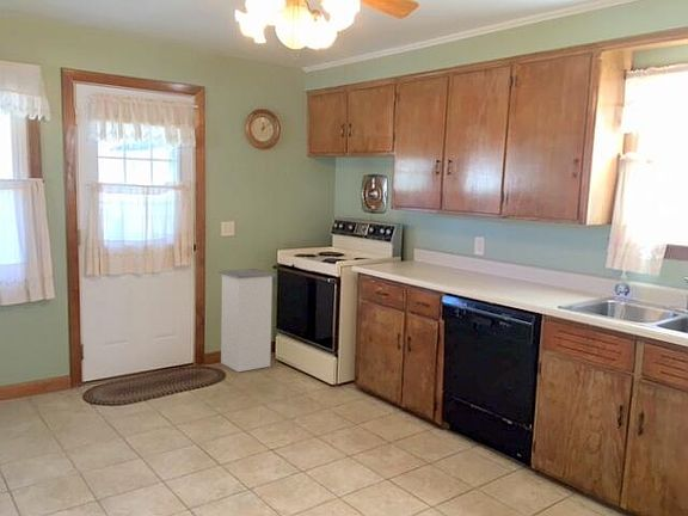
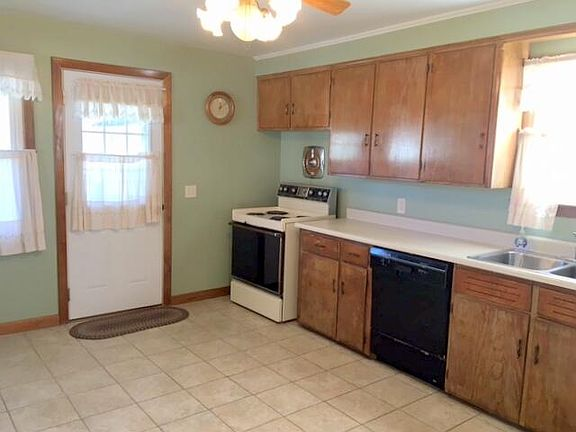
- trash can [217,268,277,373]
